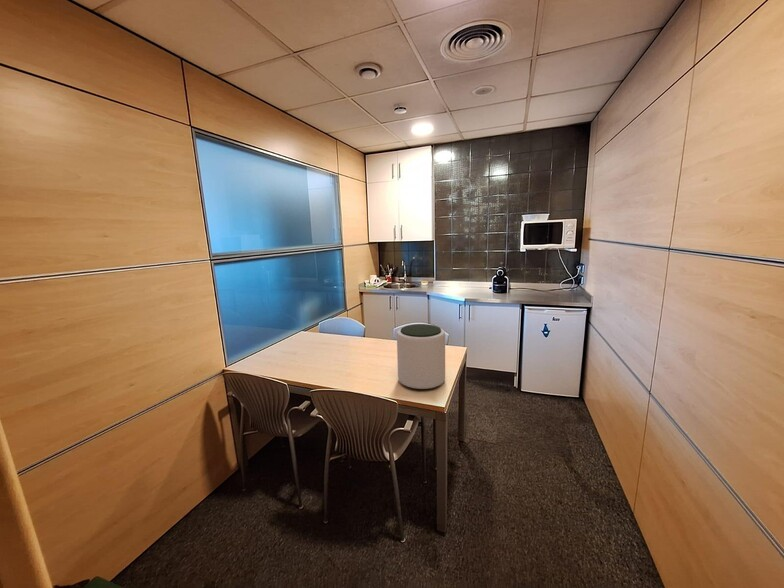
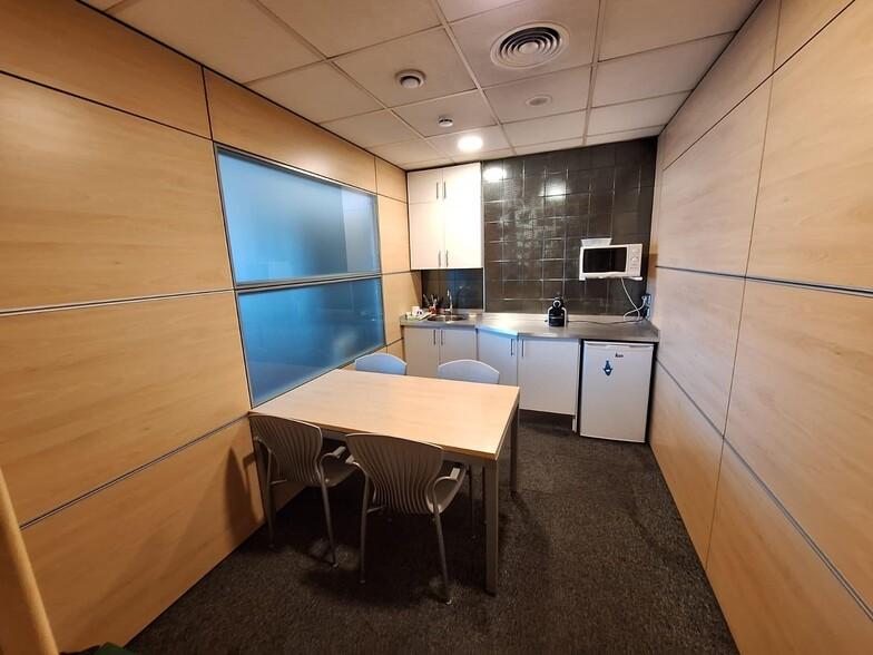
- plant pot [396,323,446,390]
